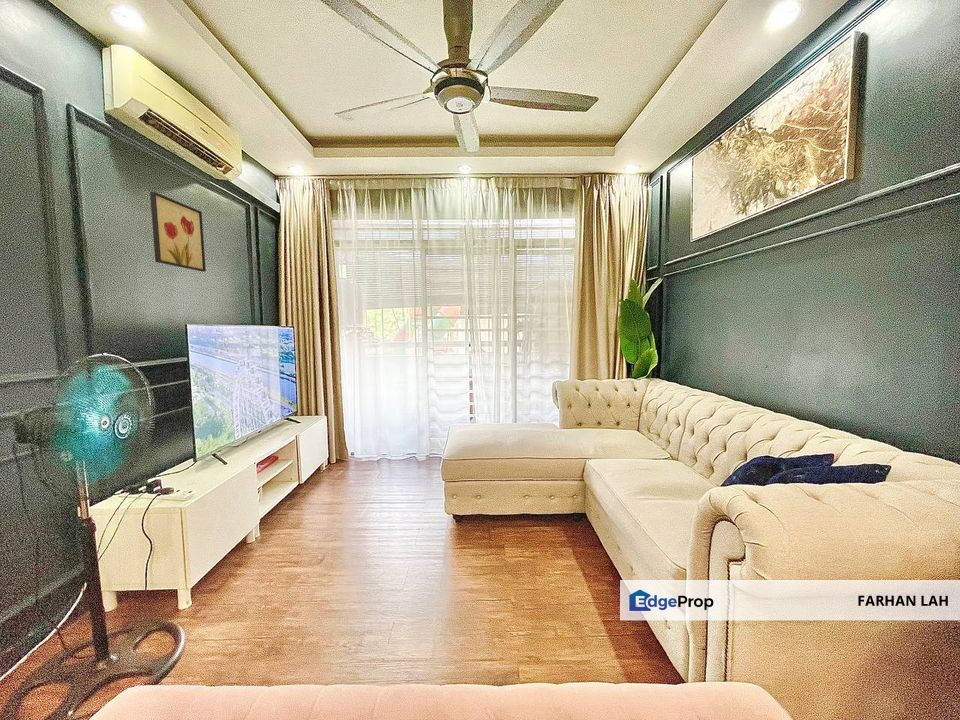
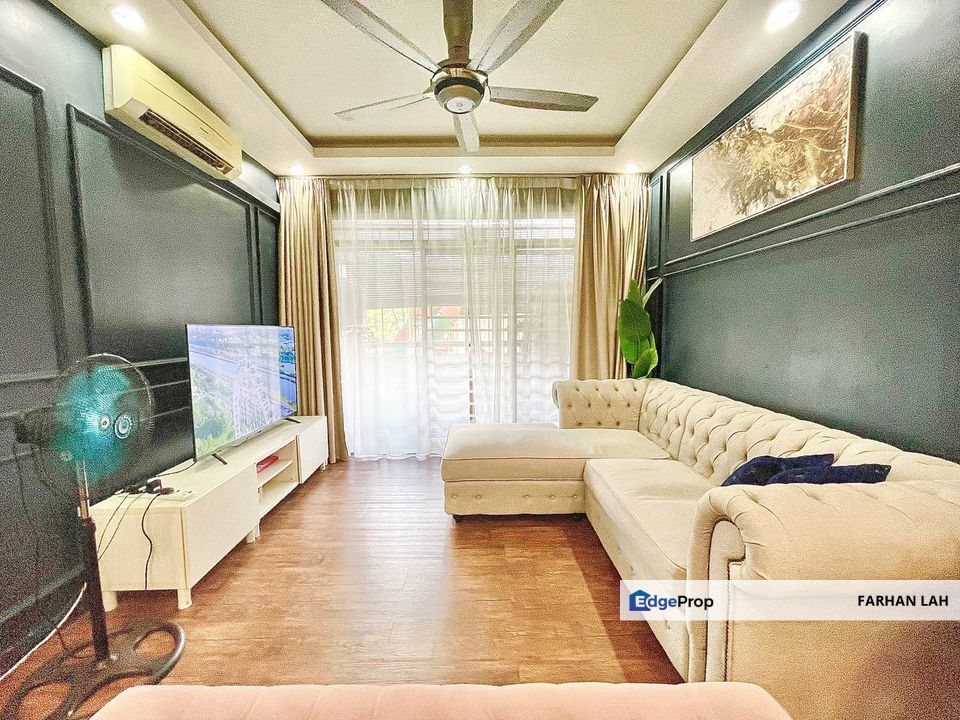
- wall art [149,191,207,273]
